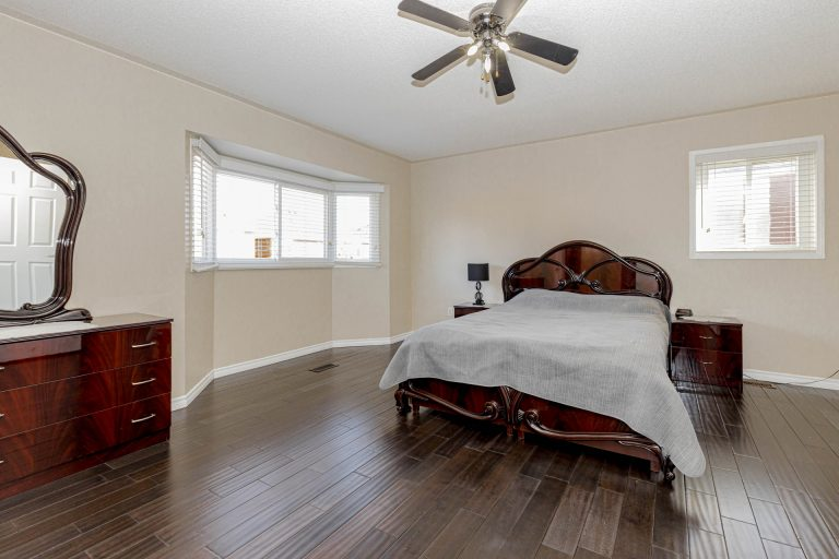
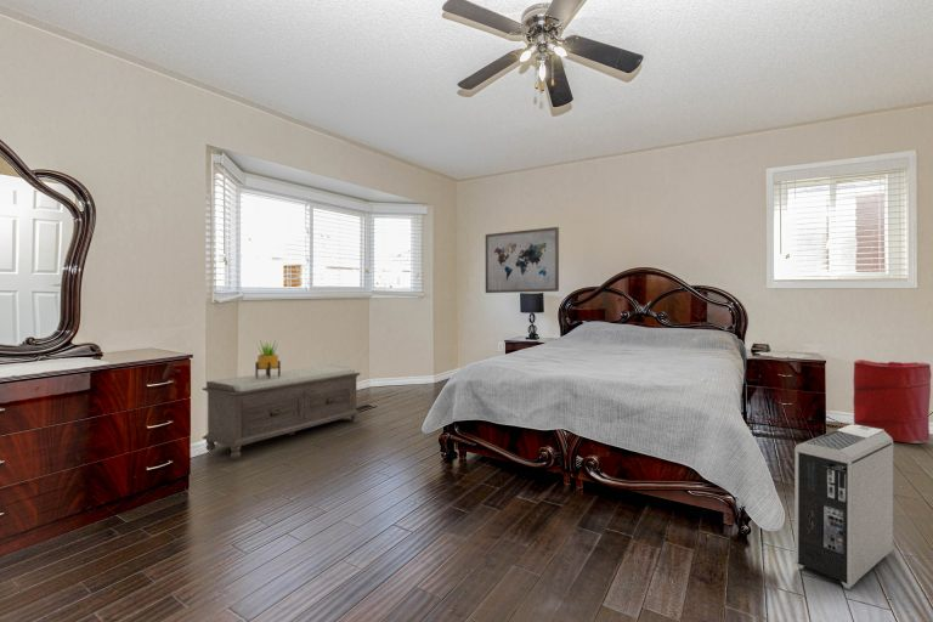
+ potted plant [254,339,282,379]
+ laundry hamper [852,358,933,445]
+ bench [202,364,362,459]
+ air purifier [793,423,894,590]
+ wall art [485,226,560,294]
